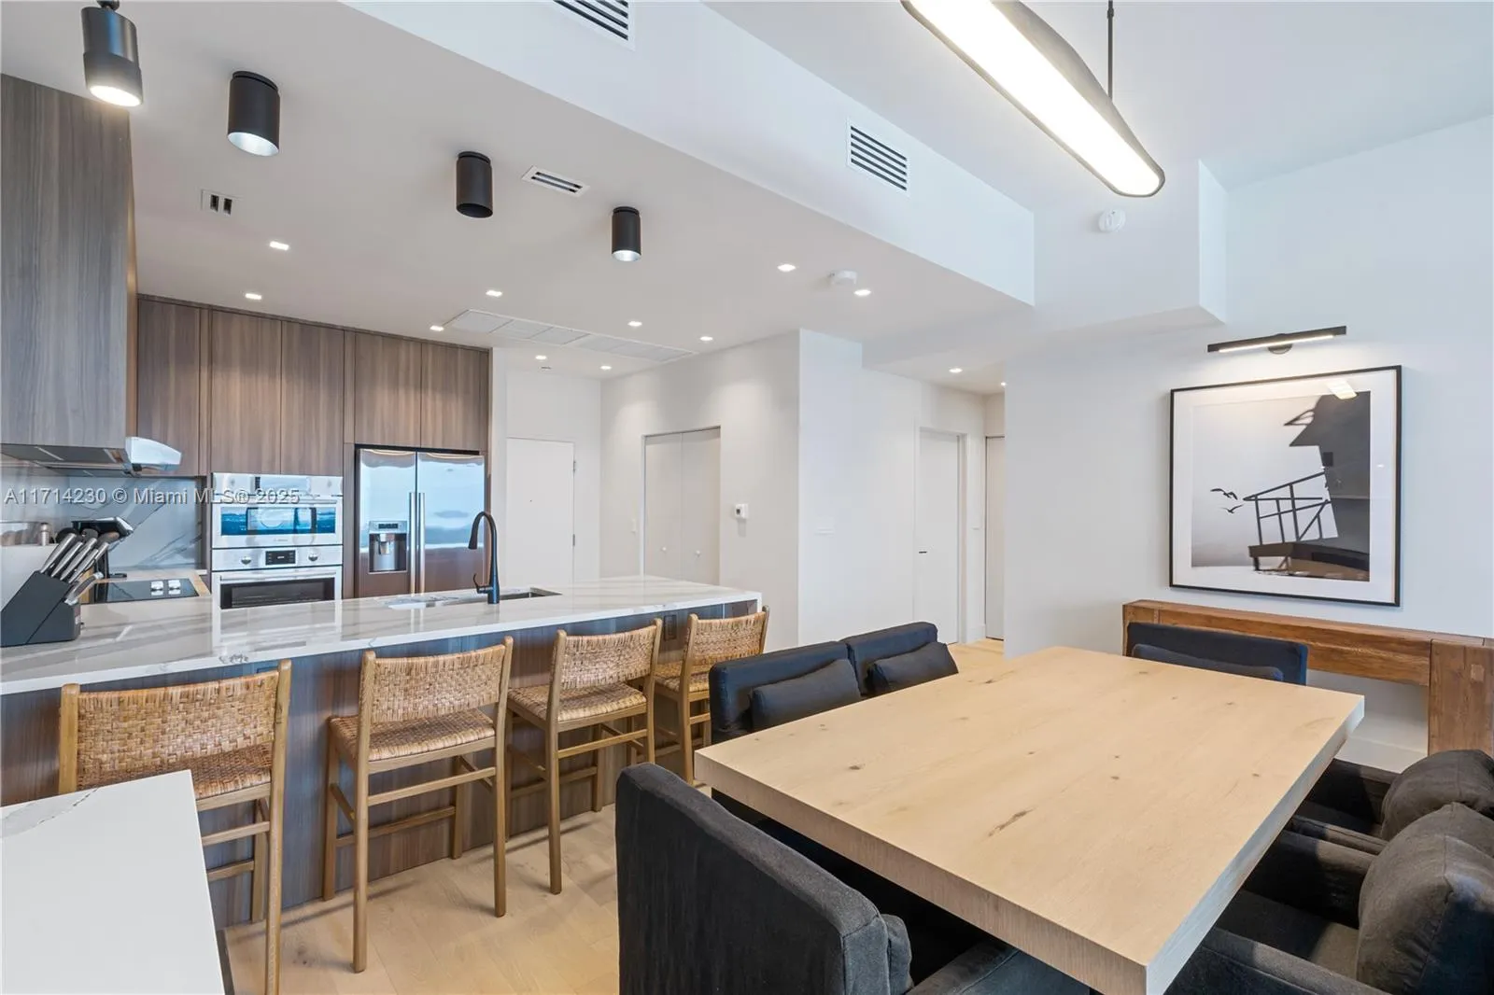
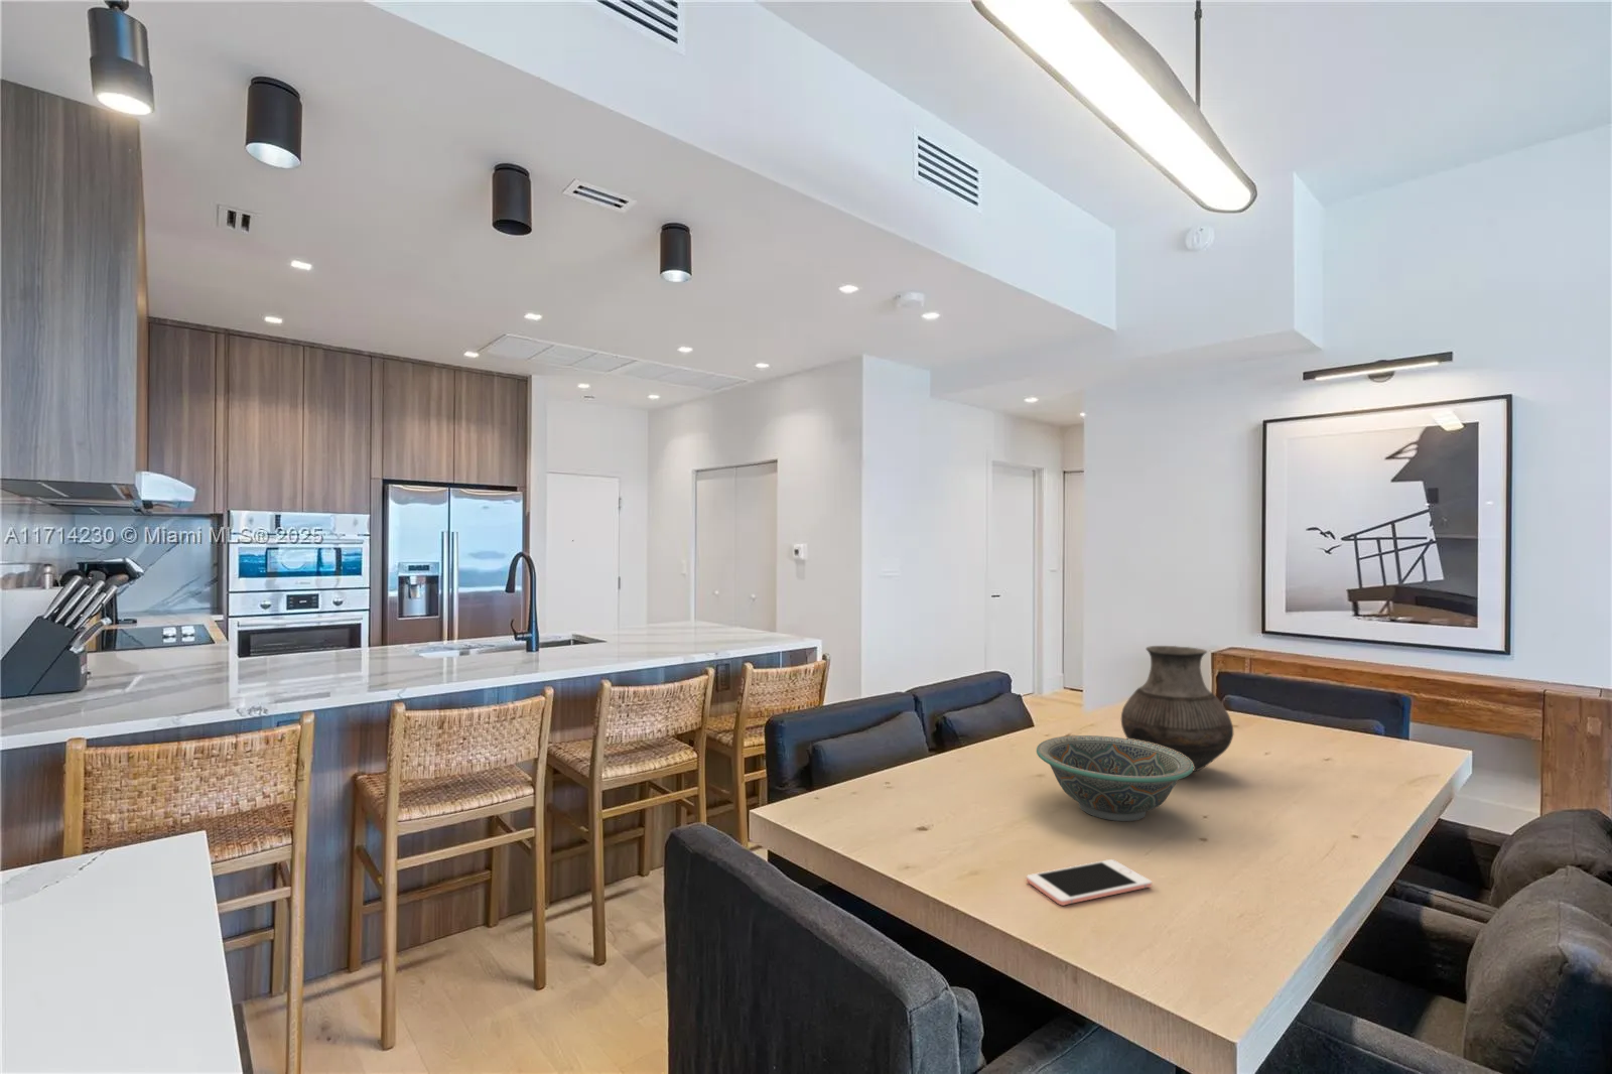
+ decorative bowl [1036,735,1194,822]
+ cell phone [1026,858,1153,906]
+ vase [1121,645,1234,773]
